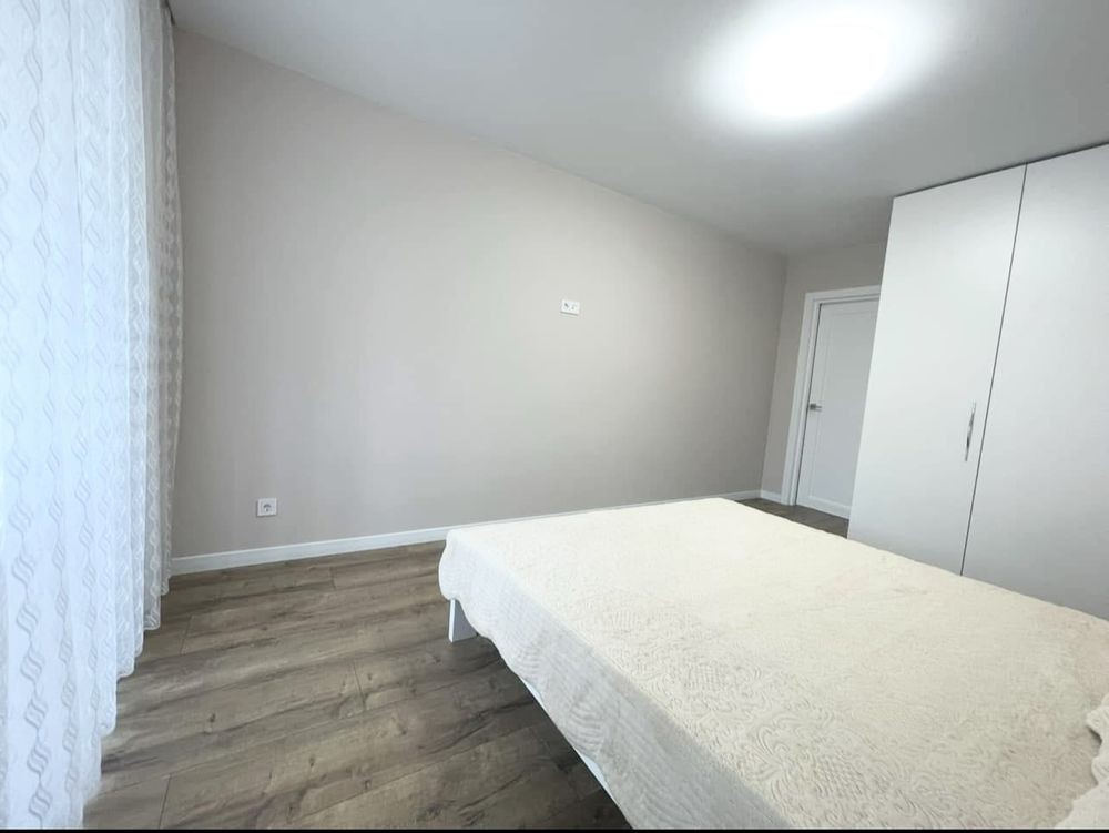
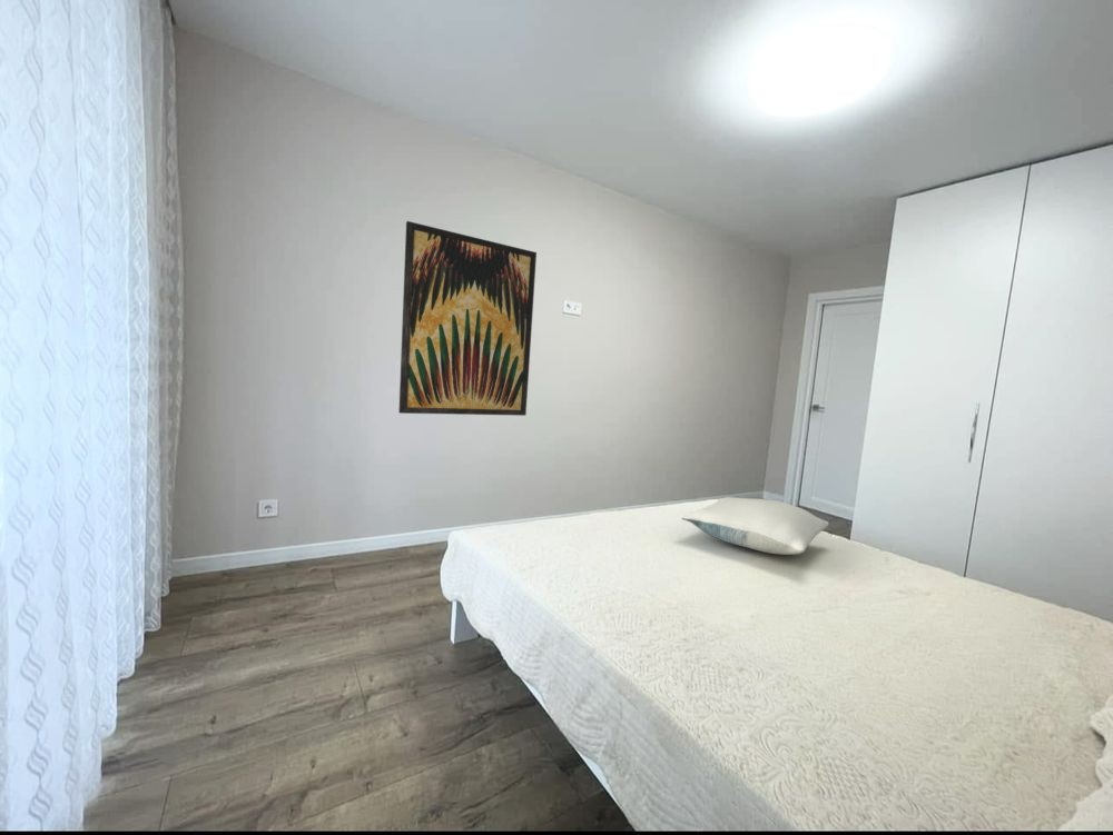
+ wall art [397,220,538,417]
+ pillow [680,496,830,556]
